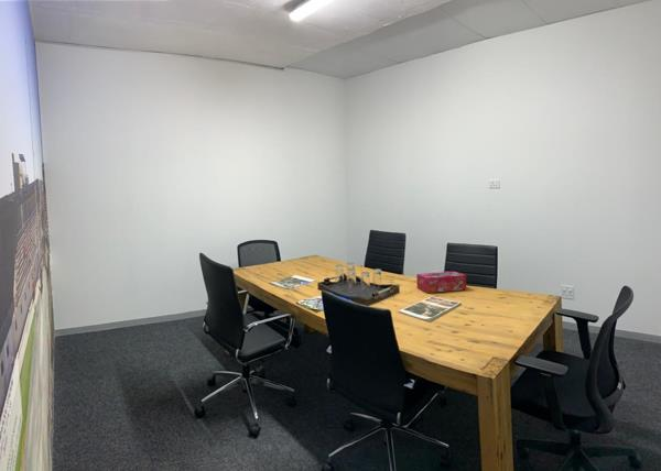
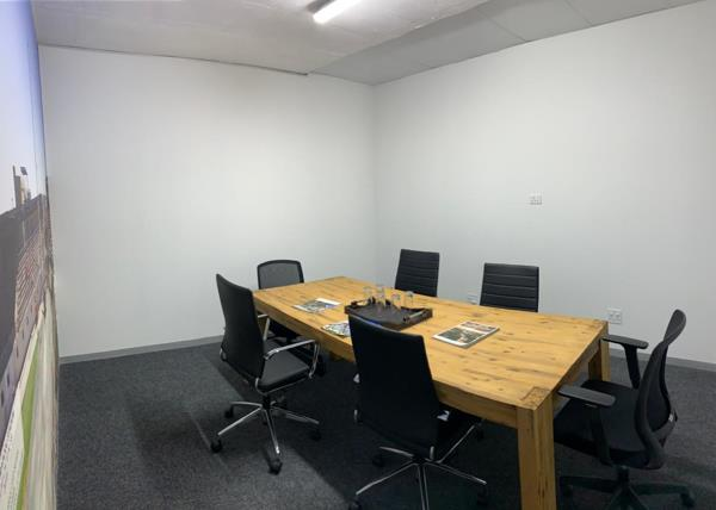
- tissue box [415,271,467,294]
